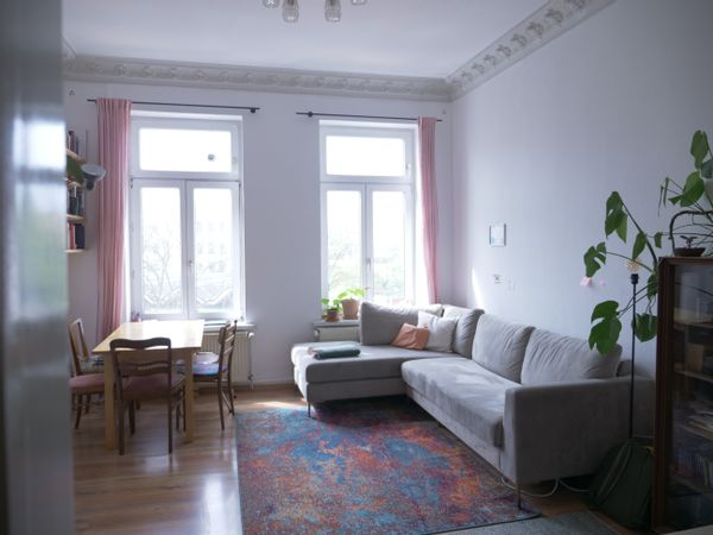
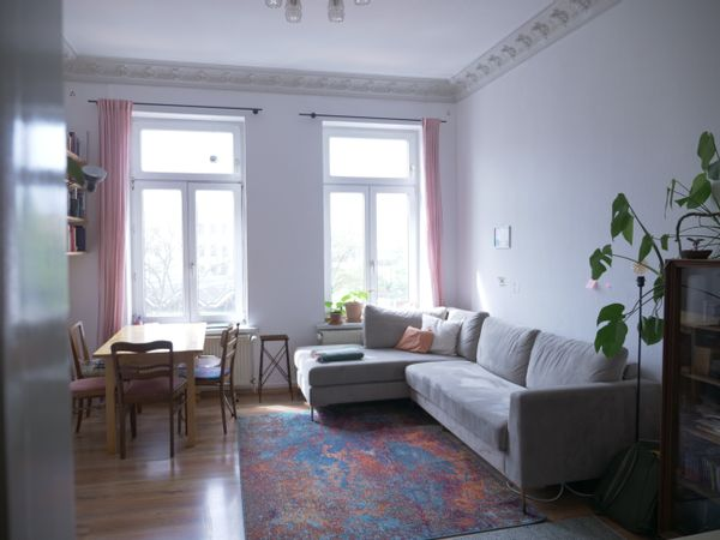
+ side table [257,334,294,404]
